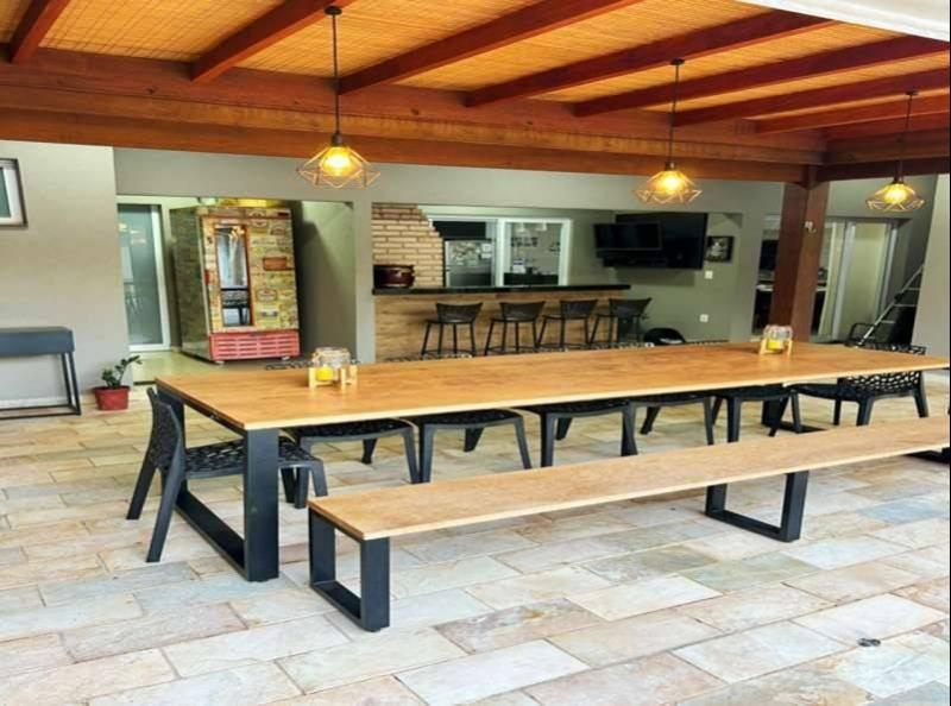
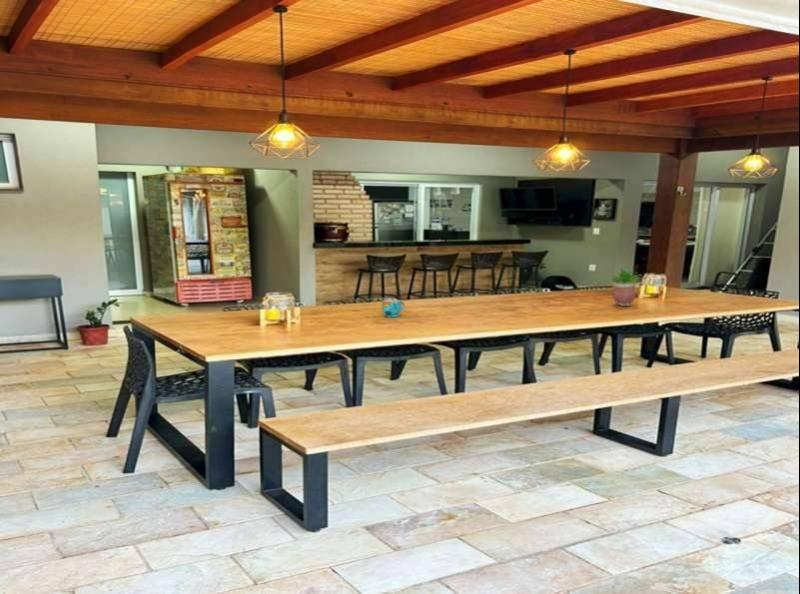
+ cup [381,298,406,318]
+ potted plant [607,266,641,307]
